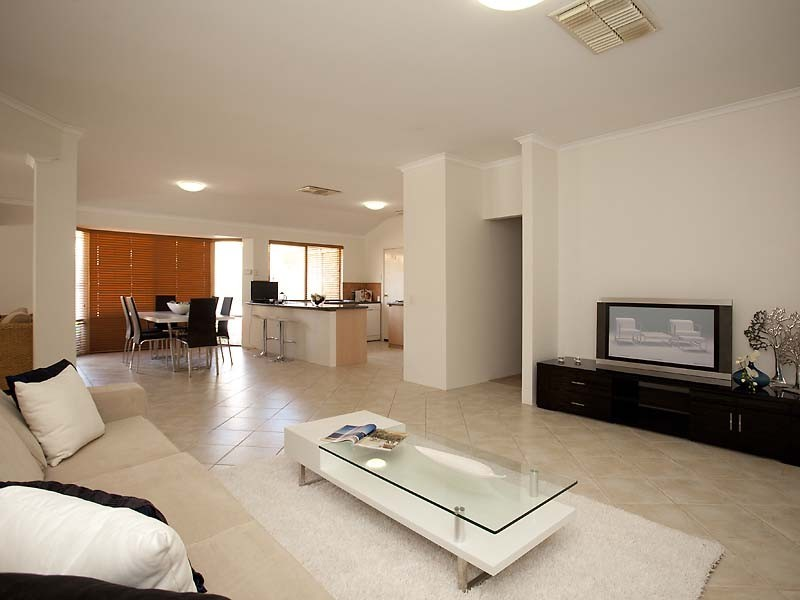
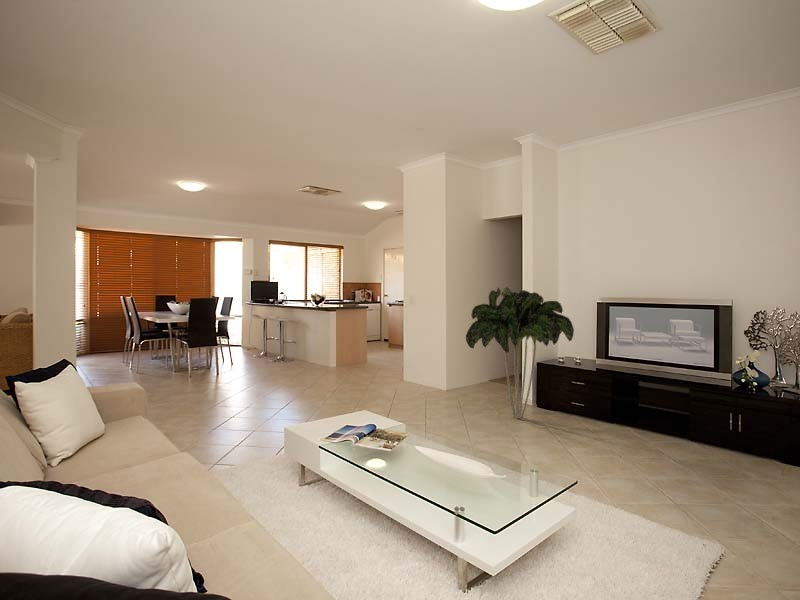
+ indoor plant [465,286,575,420]
